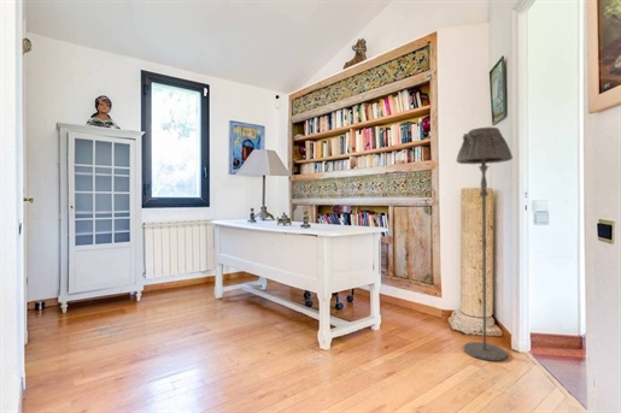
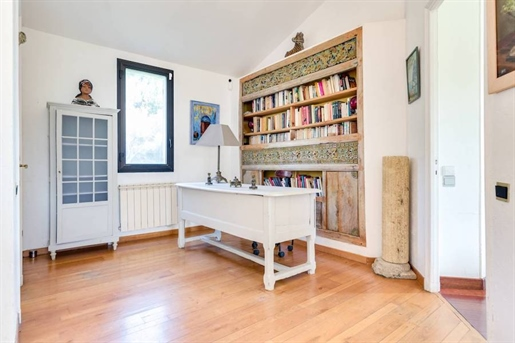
- floor lamp [456,126,514,362]
